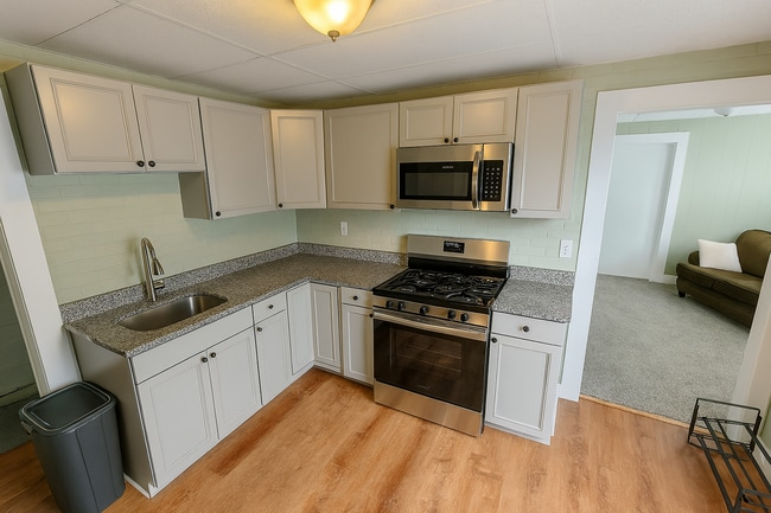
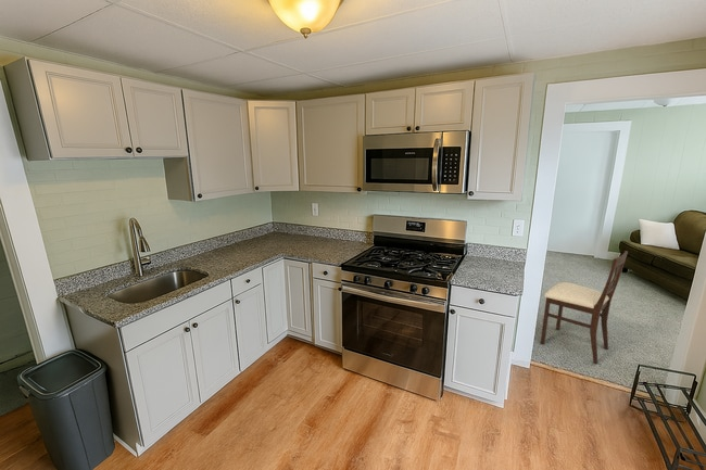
+ chair [540,250,629,365]
